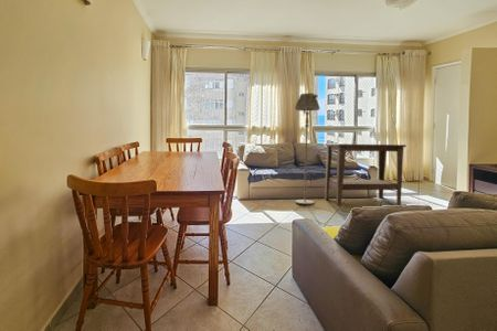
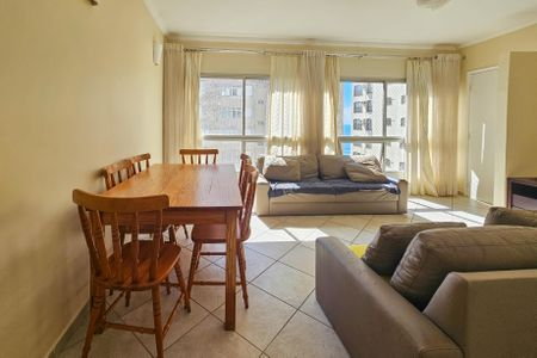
- floor lamp [294,93,320,205]
- side table [324,142,408,207]
